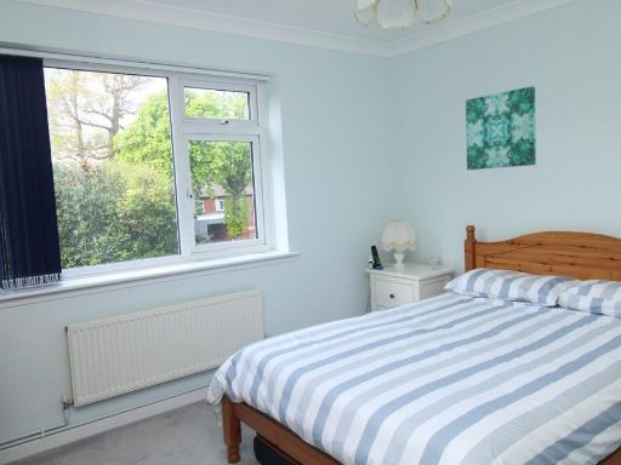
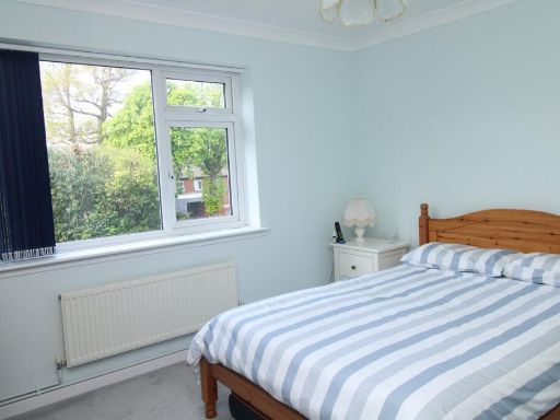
- wall art [465,85,537,171]
